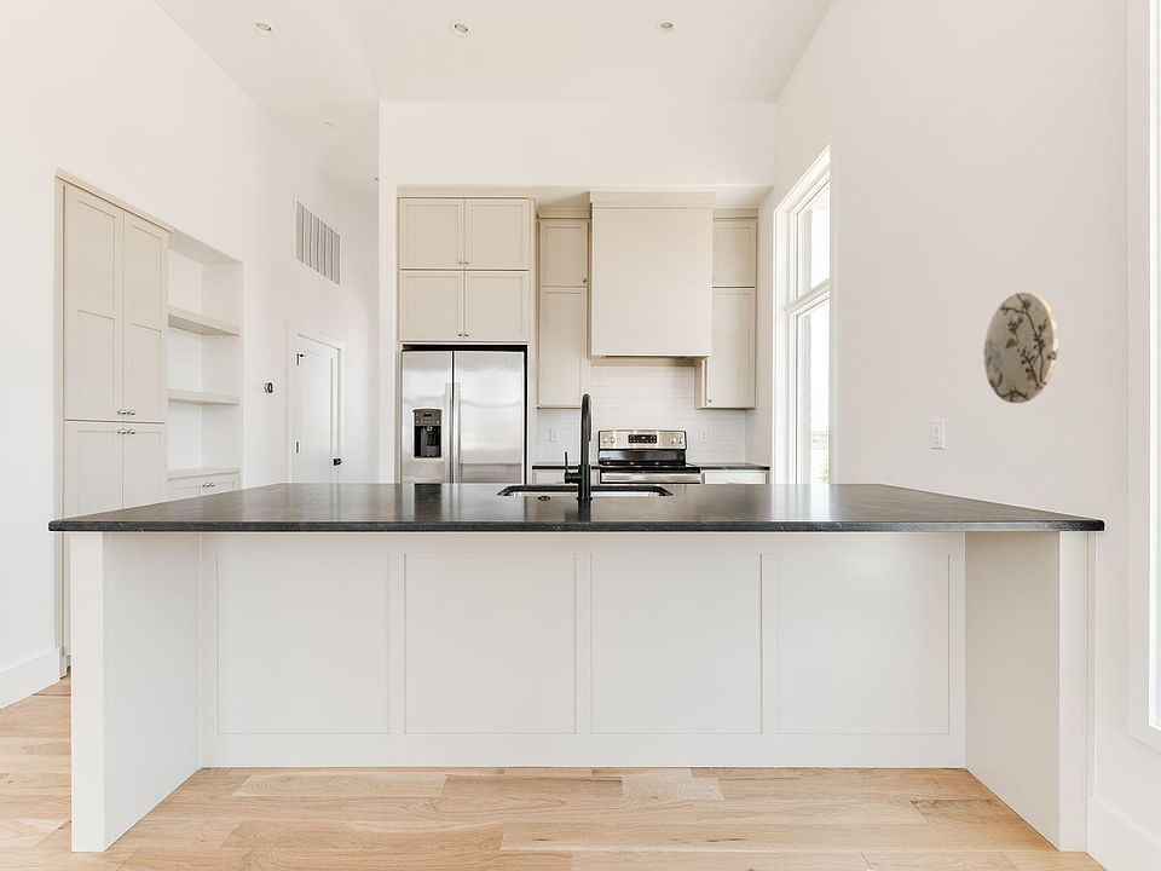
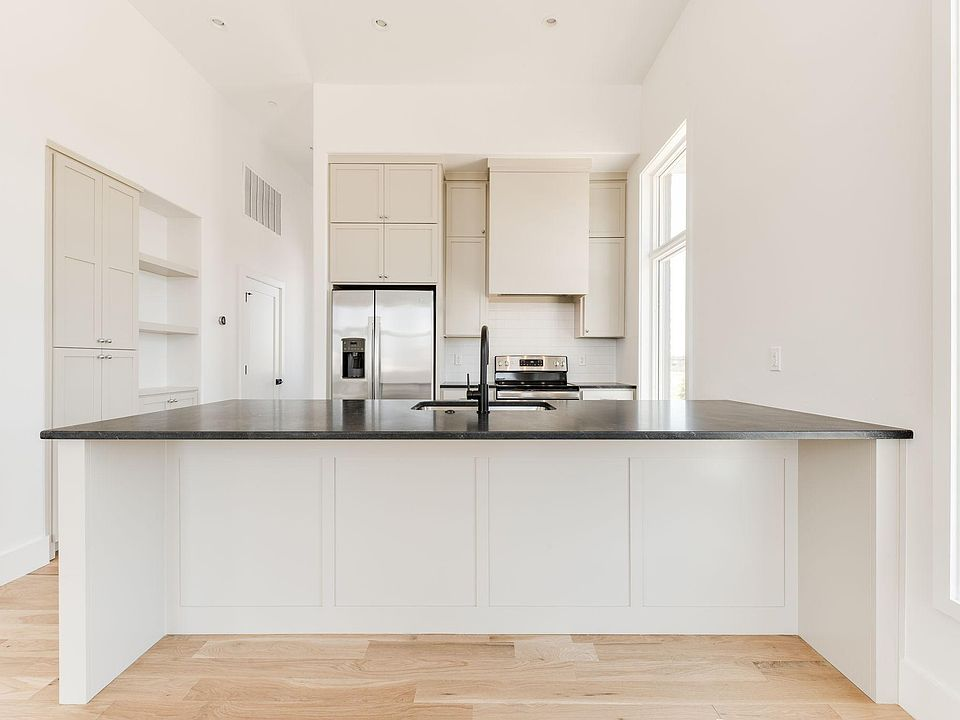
- decorative plate [982,292,1059,404]
